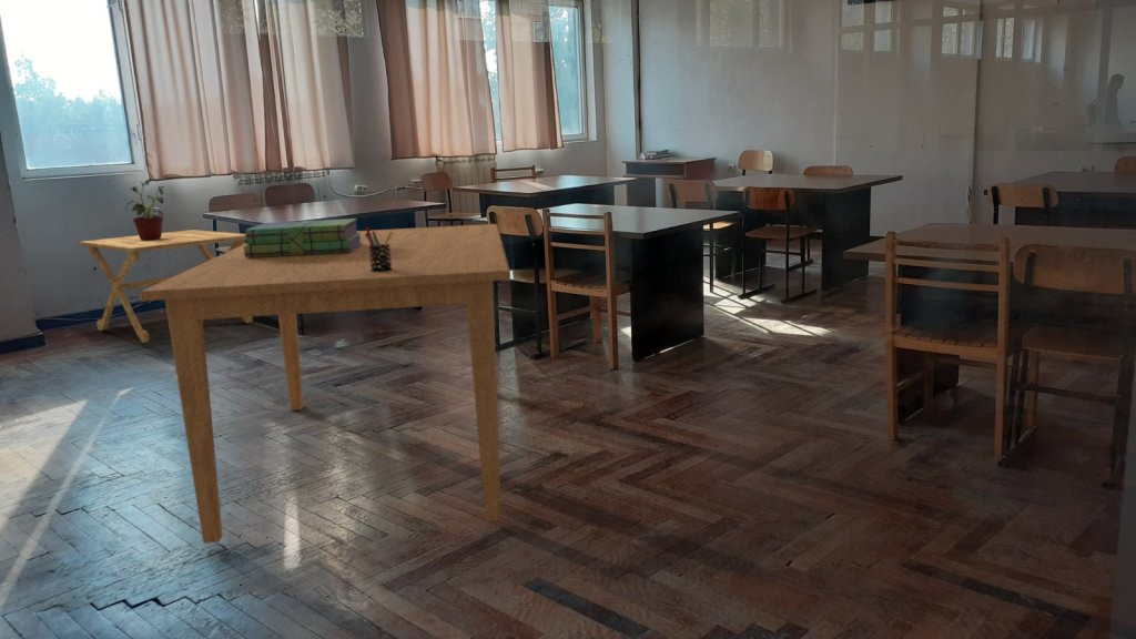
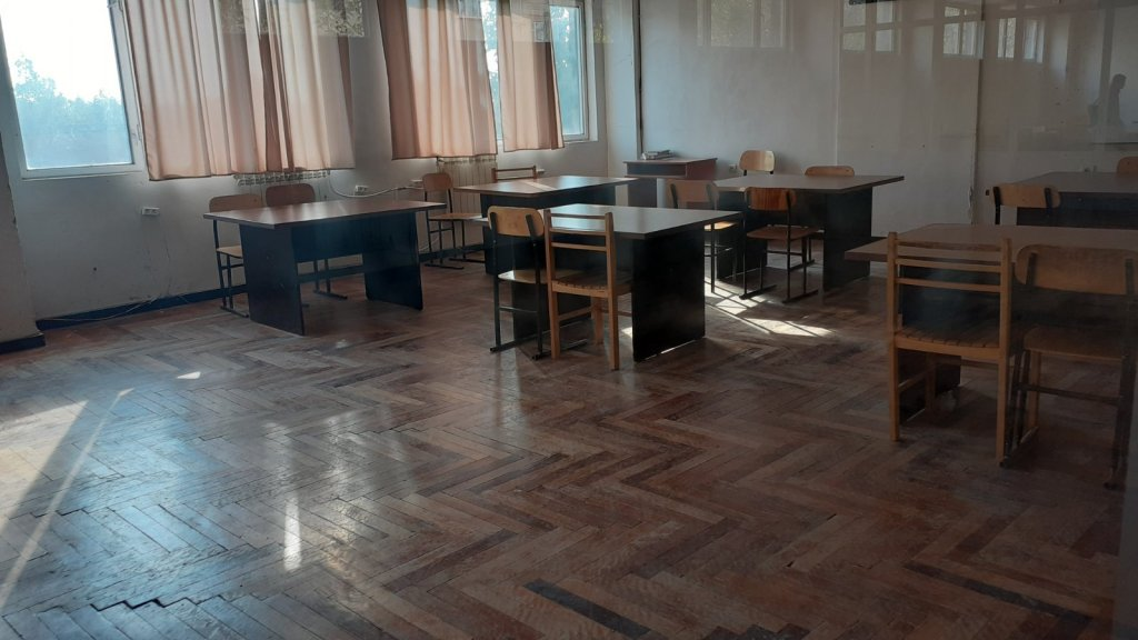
- dining table [139,223,511,545]
- pen holder [365,226,393,272]
- side table [79,229,254,344]
- potted plant [124,179,165,241]
- stack of books [244,217,362,257]
